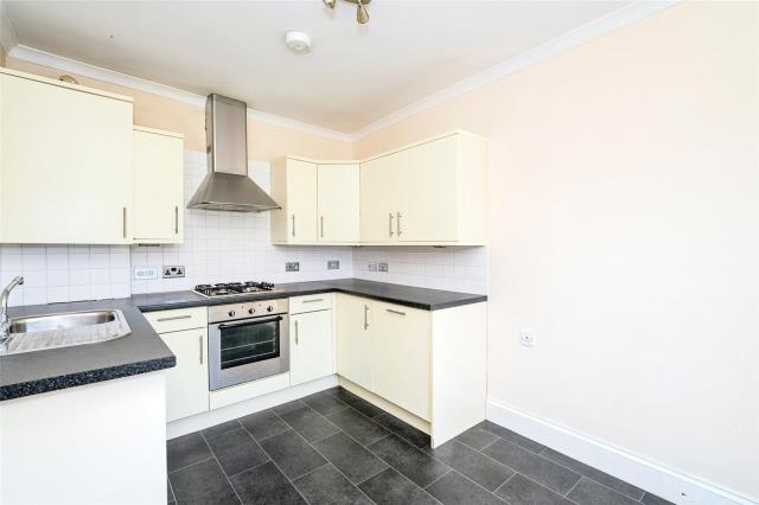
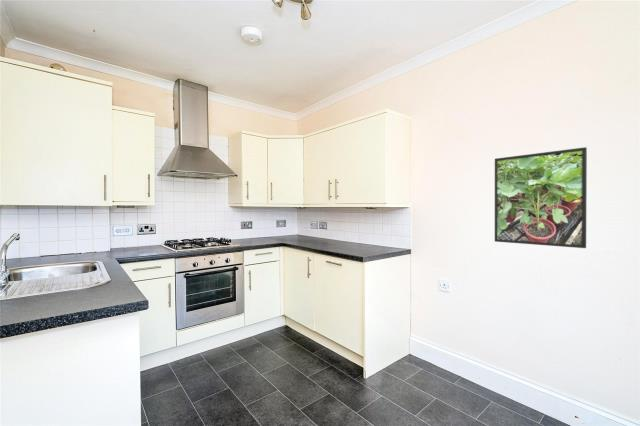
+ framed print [494,146,588,249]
